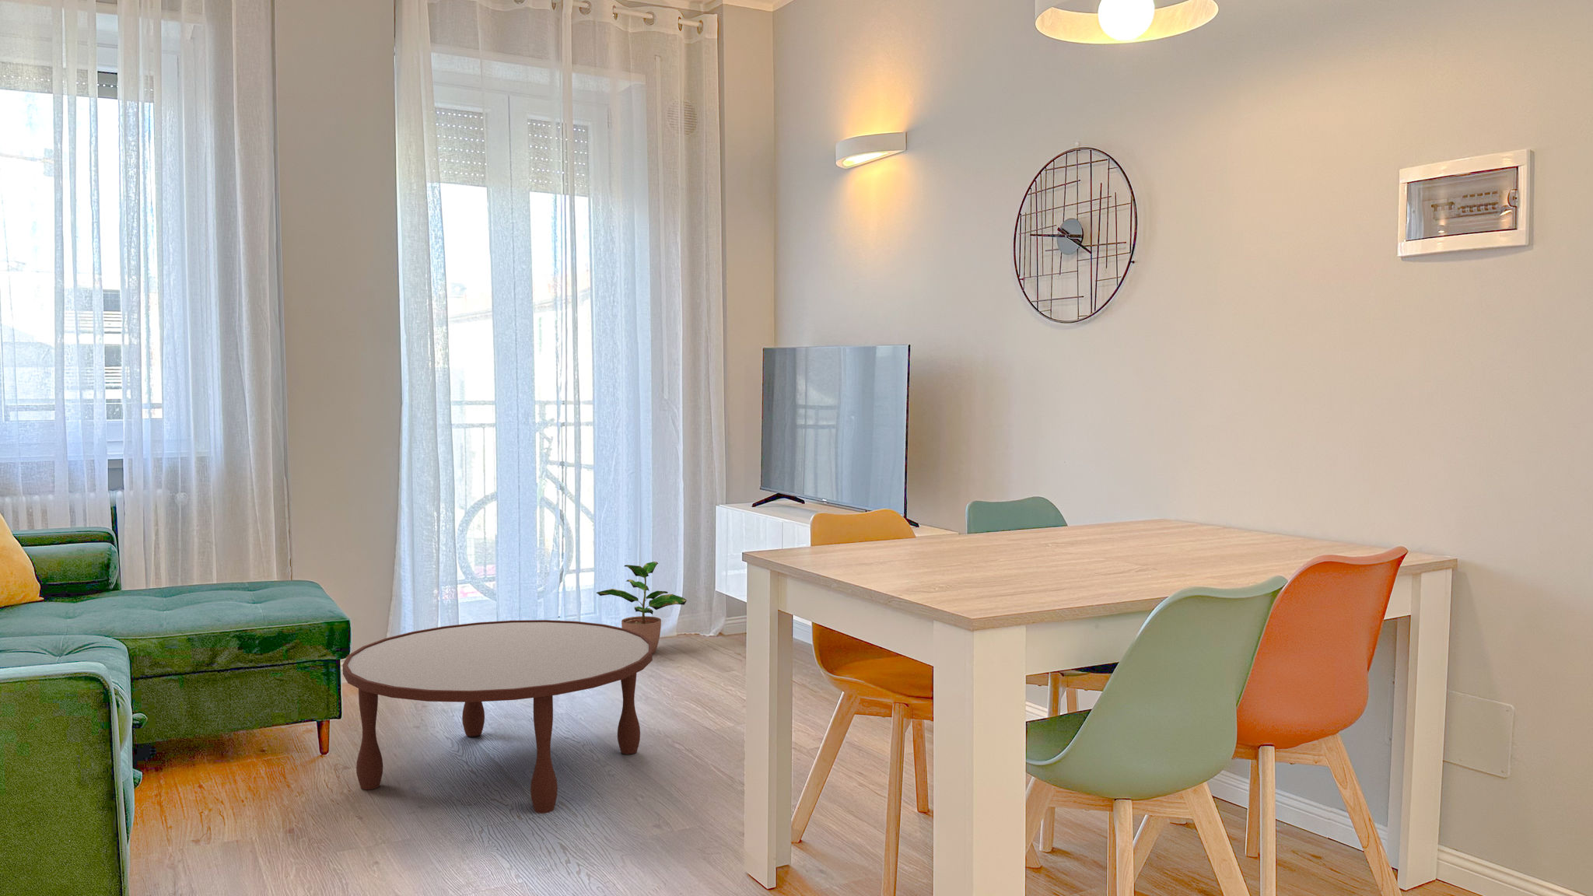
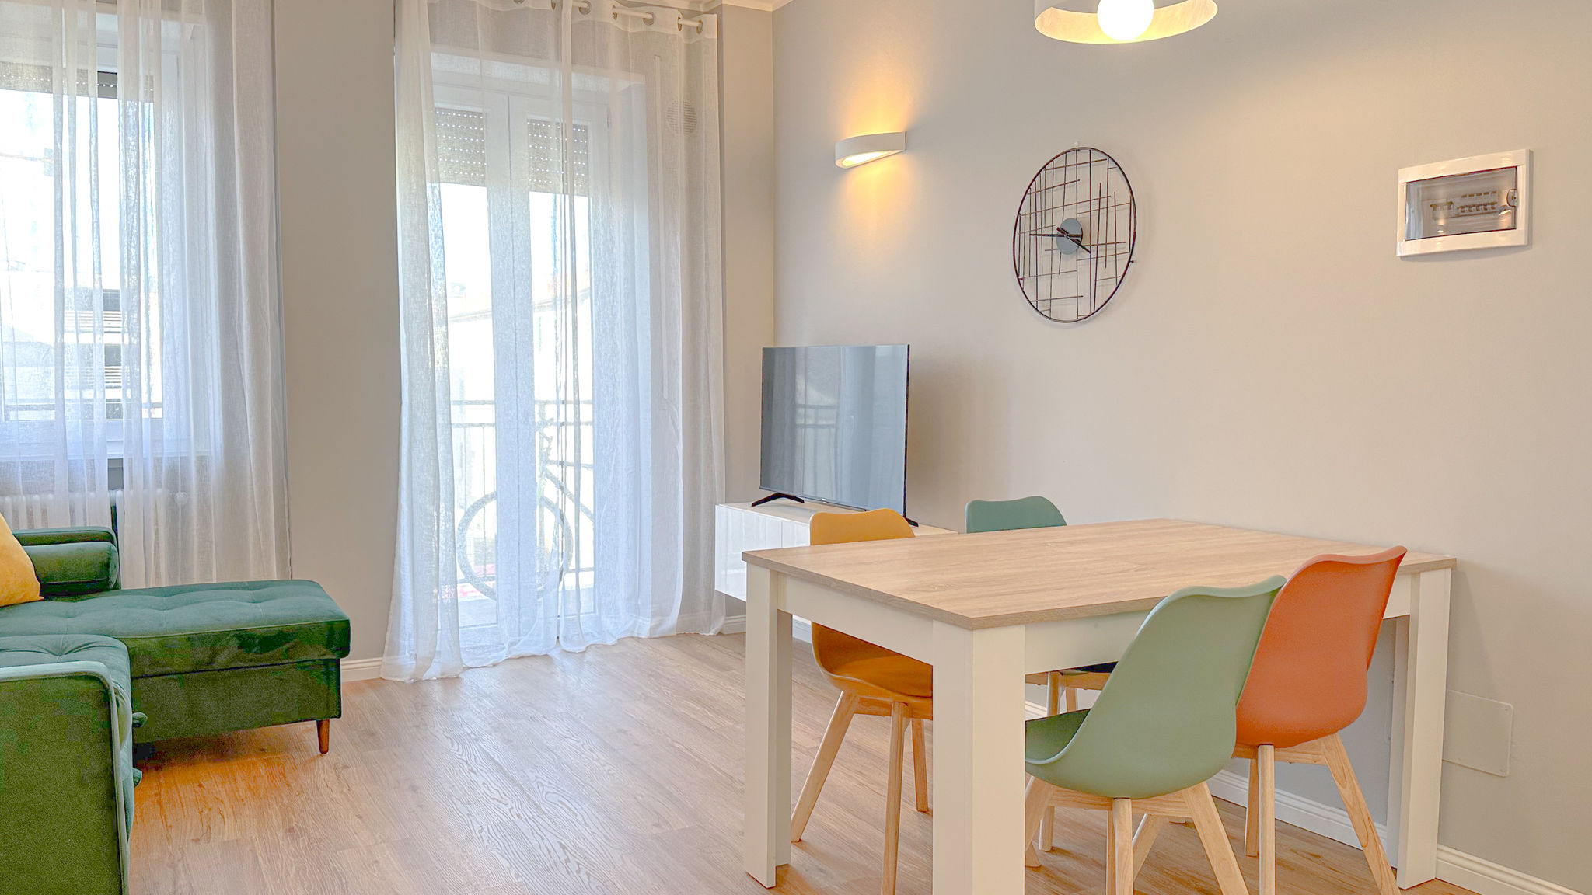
- coffee table [341,619,653,814]
- potted plant [595,561,687,654]
